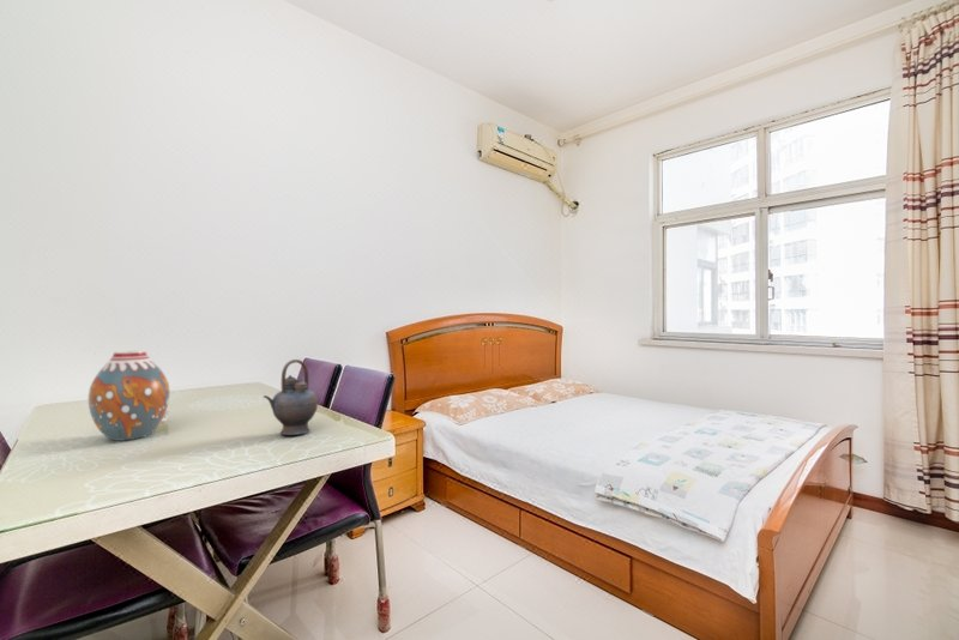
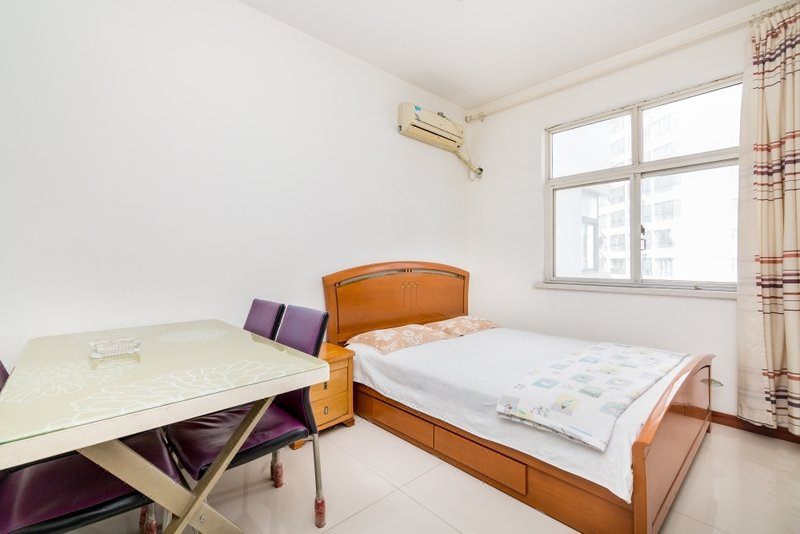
- vase [88,349,170,442]
- teapot [263,358,319,436]
